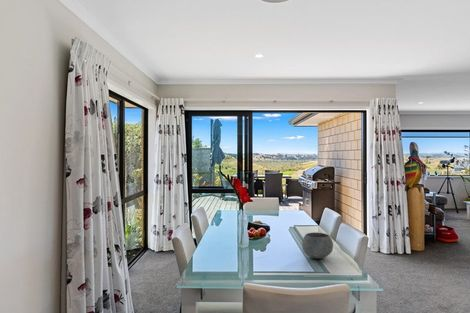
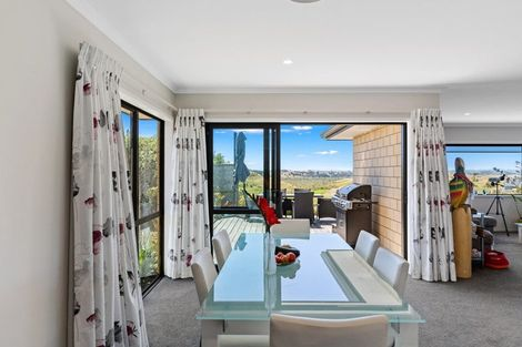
- bowl [301,232,334,260]
